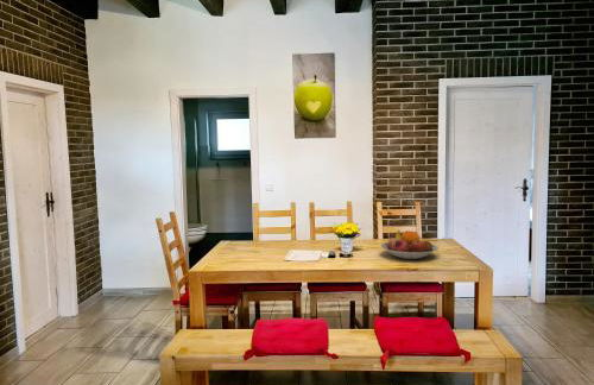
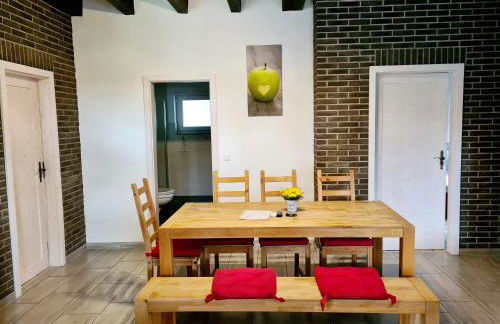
- fruit bowl [380,229,440,260]
